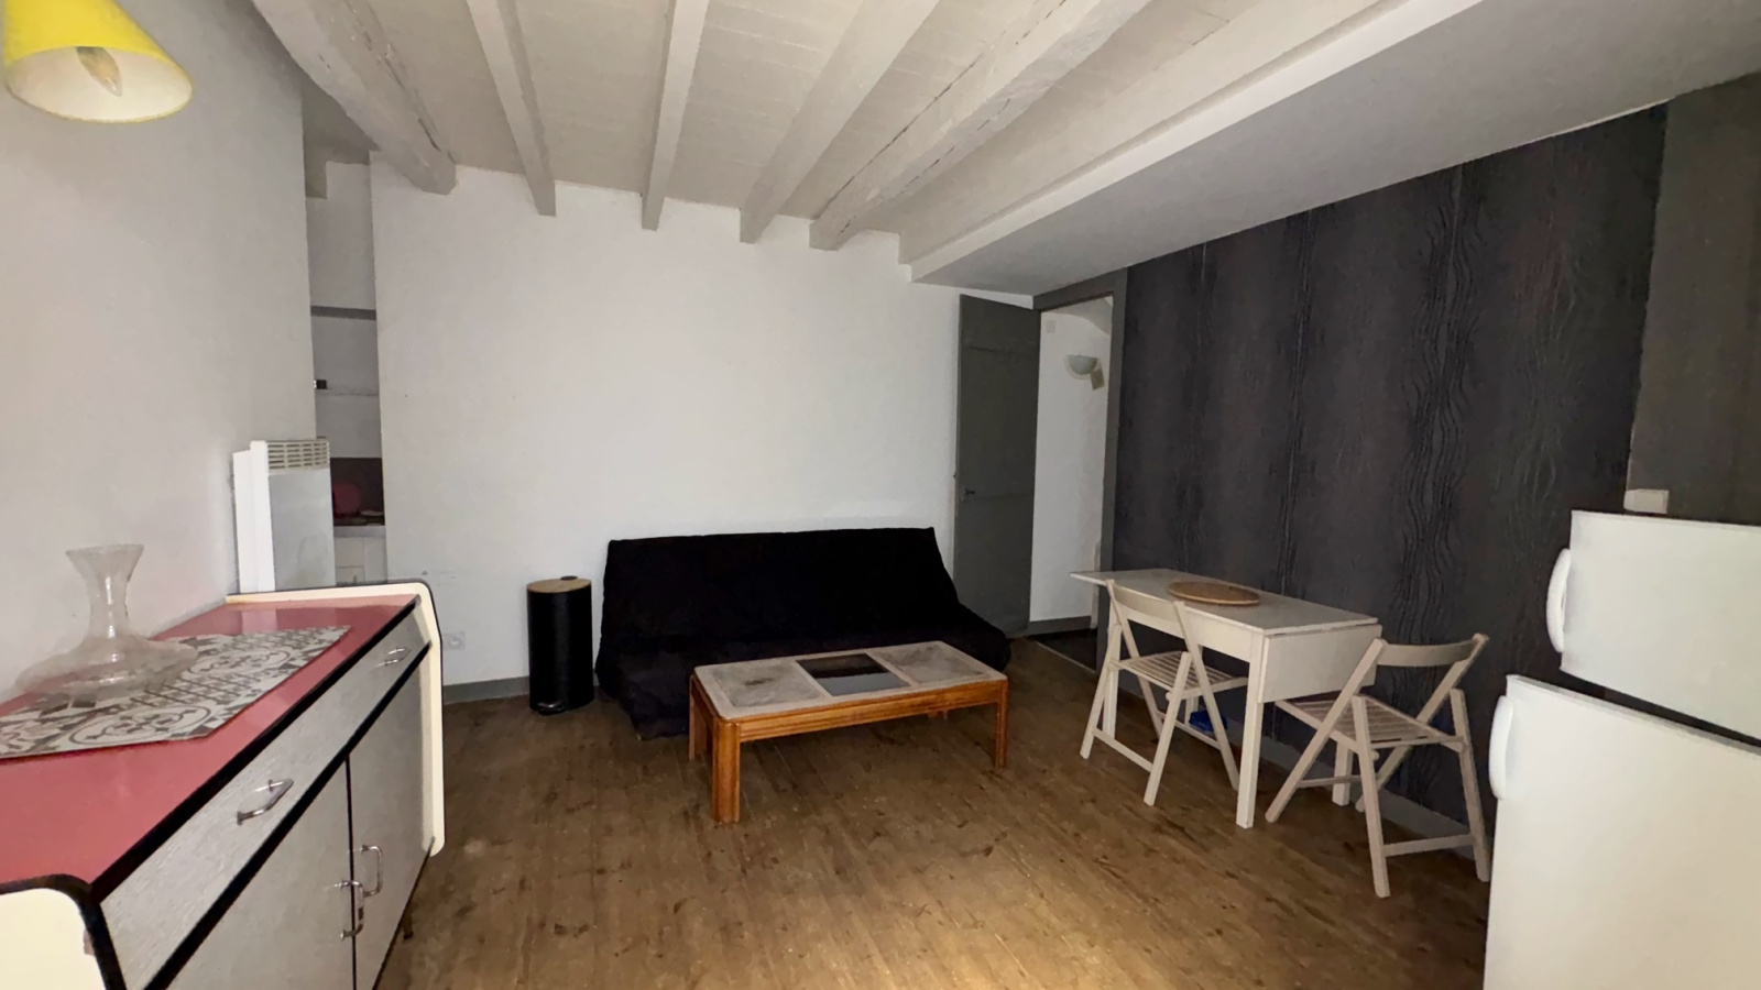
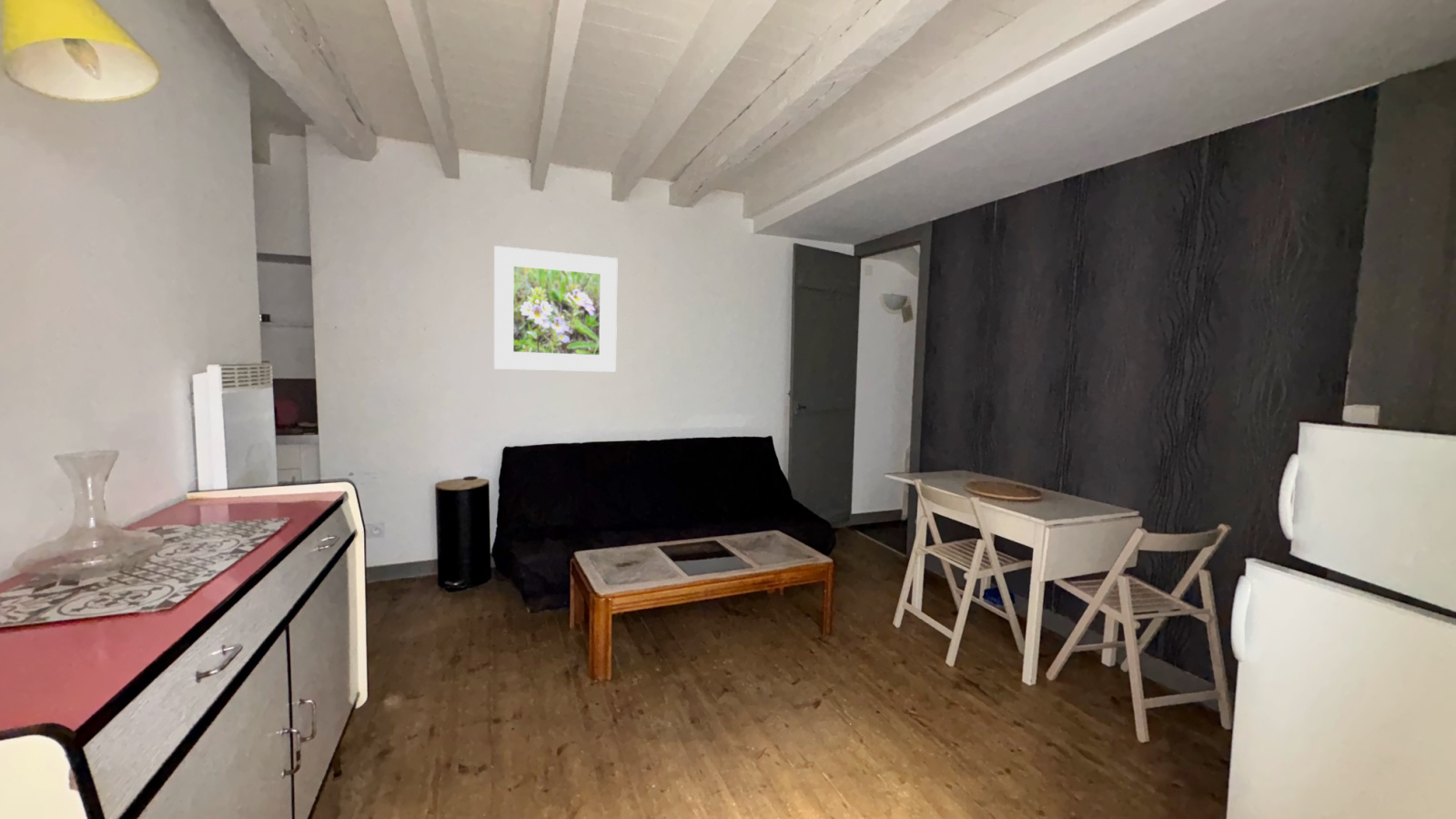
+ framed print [493,245,619,373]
